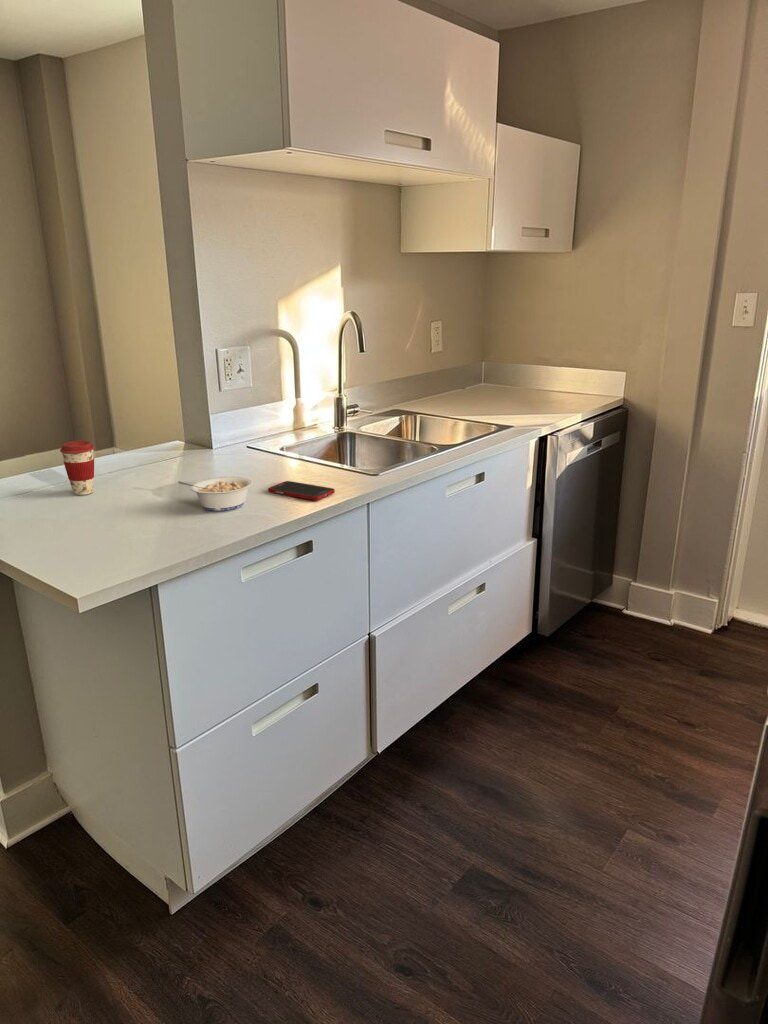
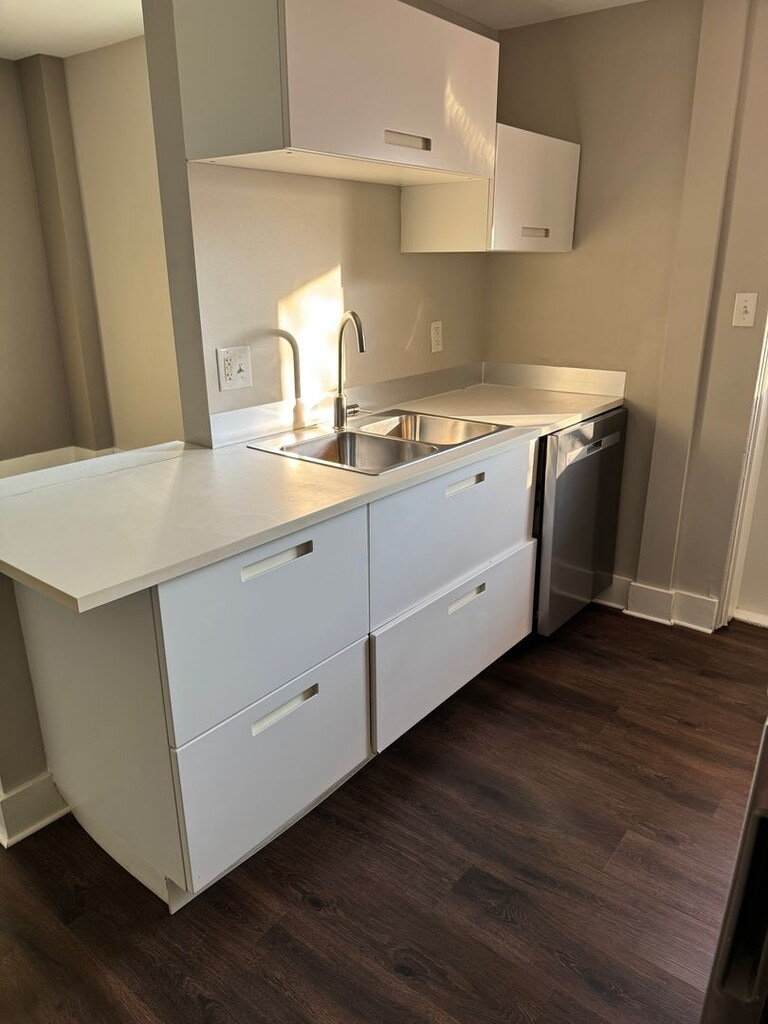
- legume [177,476,254,512]
- cell phone [267,480,336,501]
- coffee cup [59,439,95,496]
